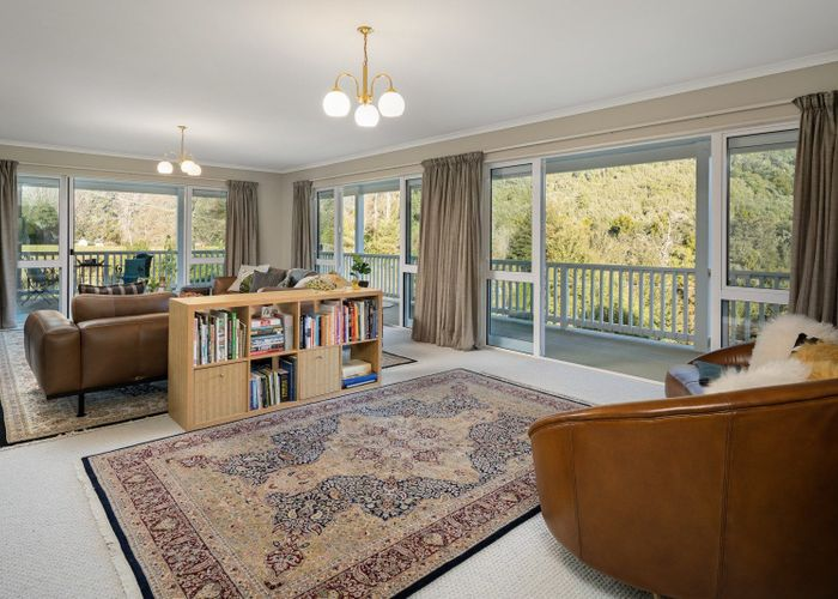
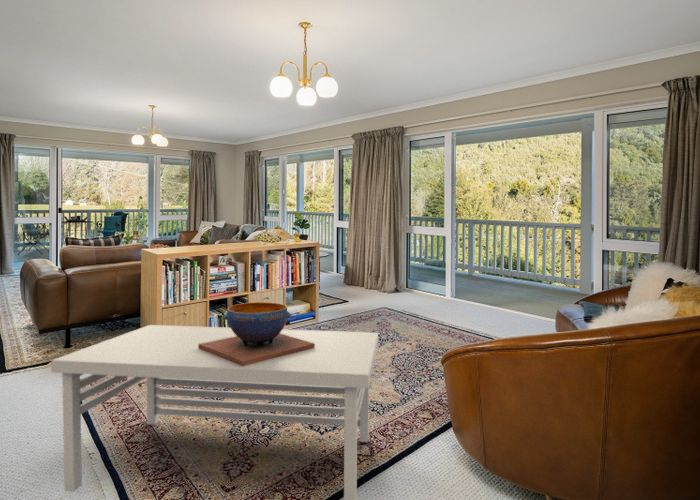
+ coffee table [50,324,379,500]
+ decorative bowl [198,301,315,366]
